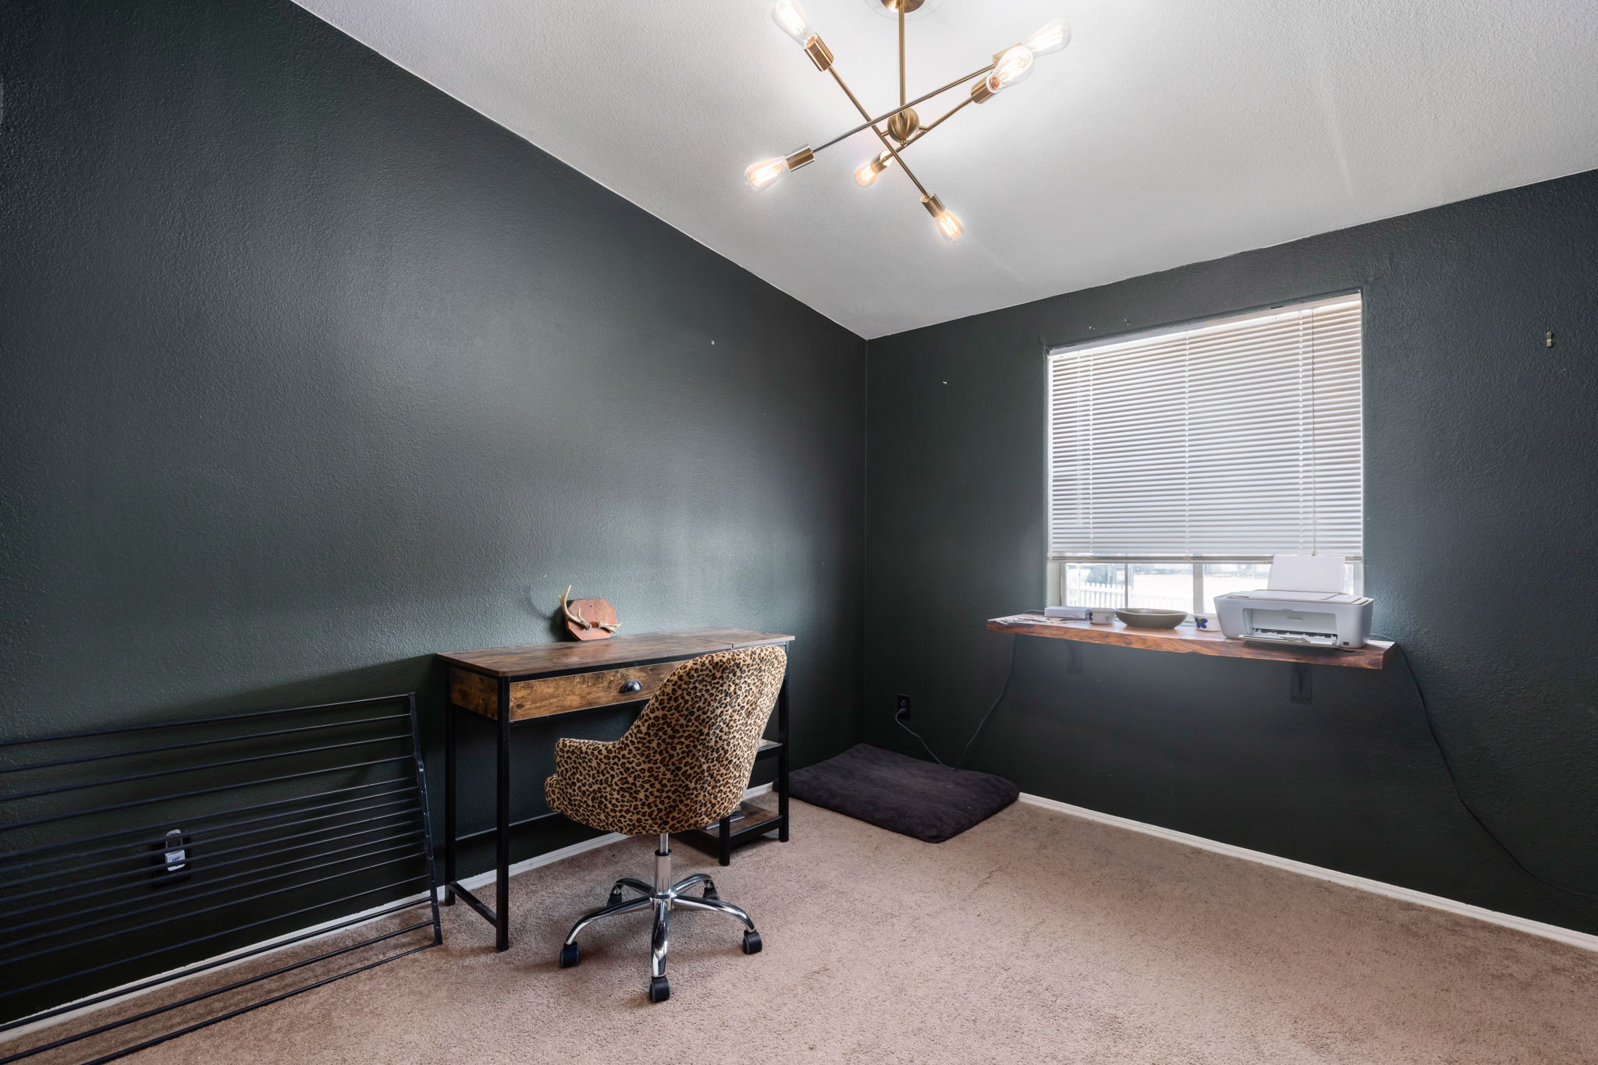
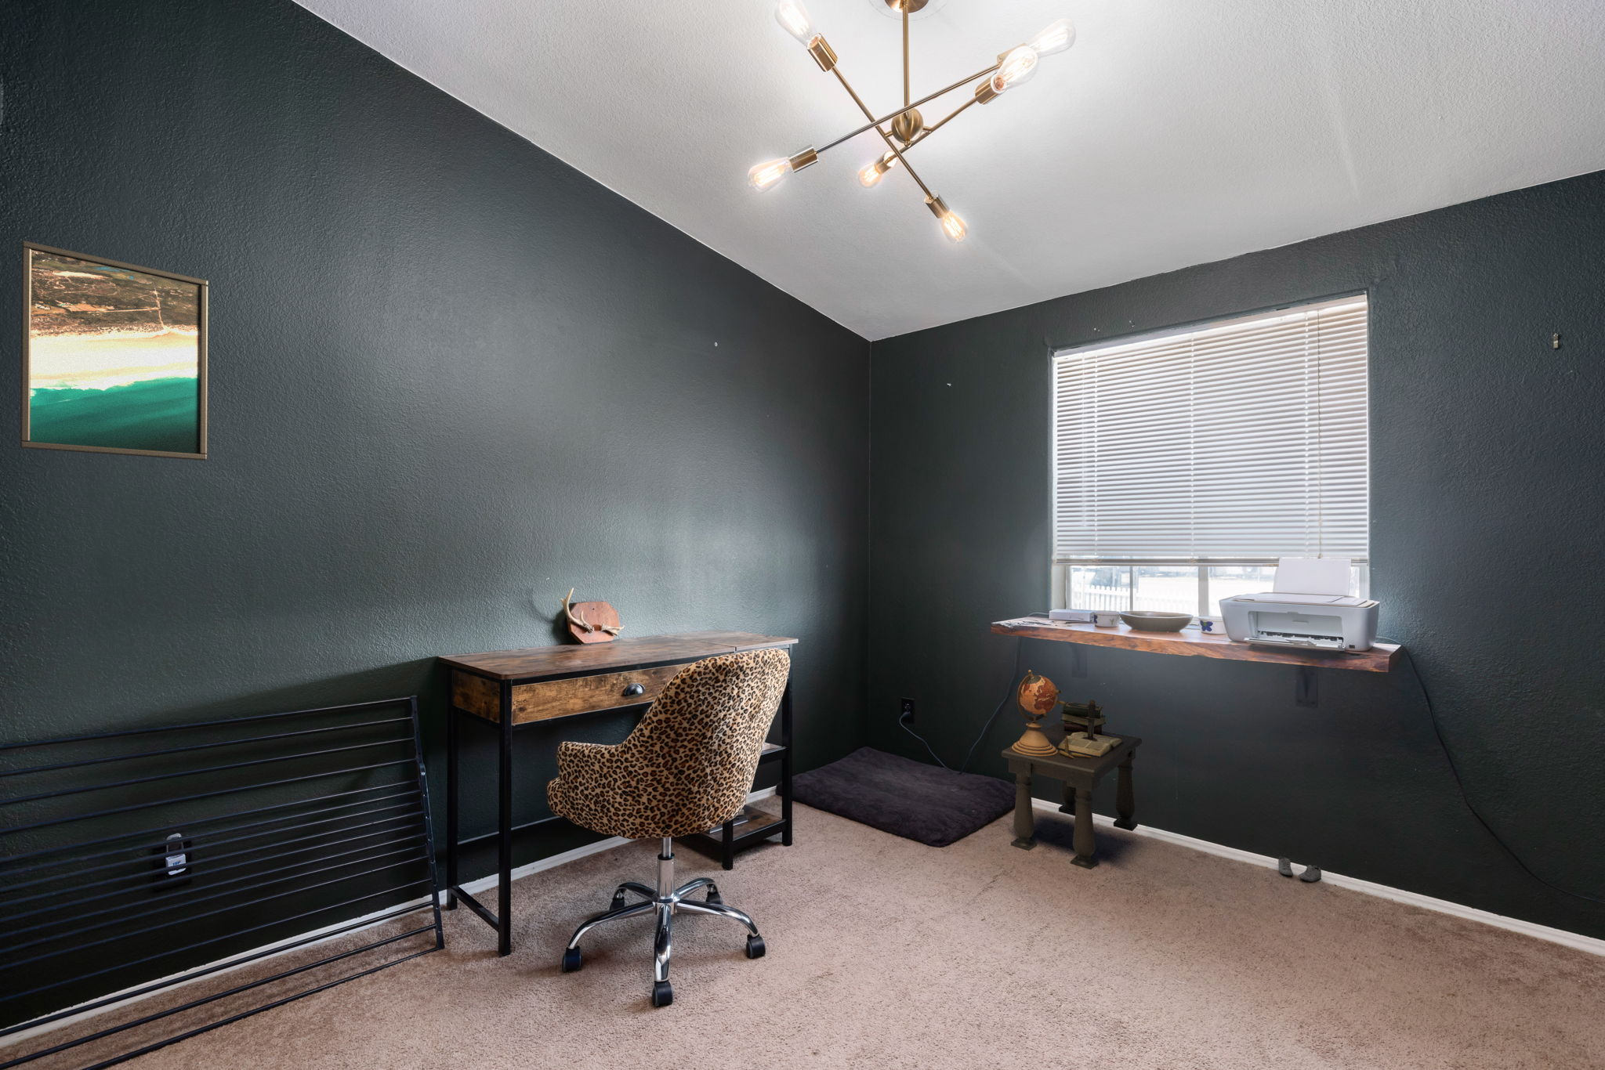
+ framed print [19,240,209,461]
+ sneaker [1278,855,1322,883]
+ side table [1001,669,1143,871]
